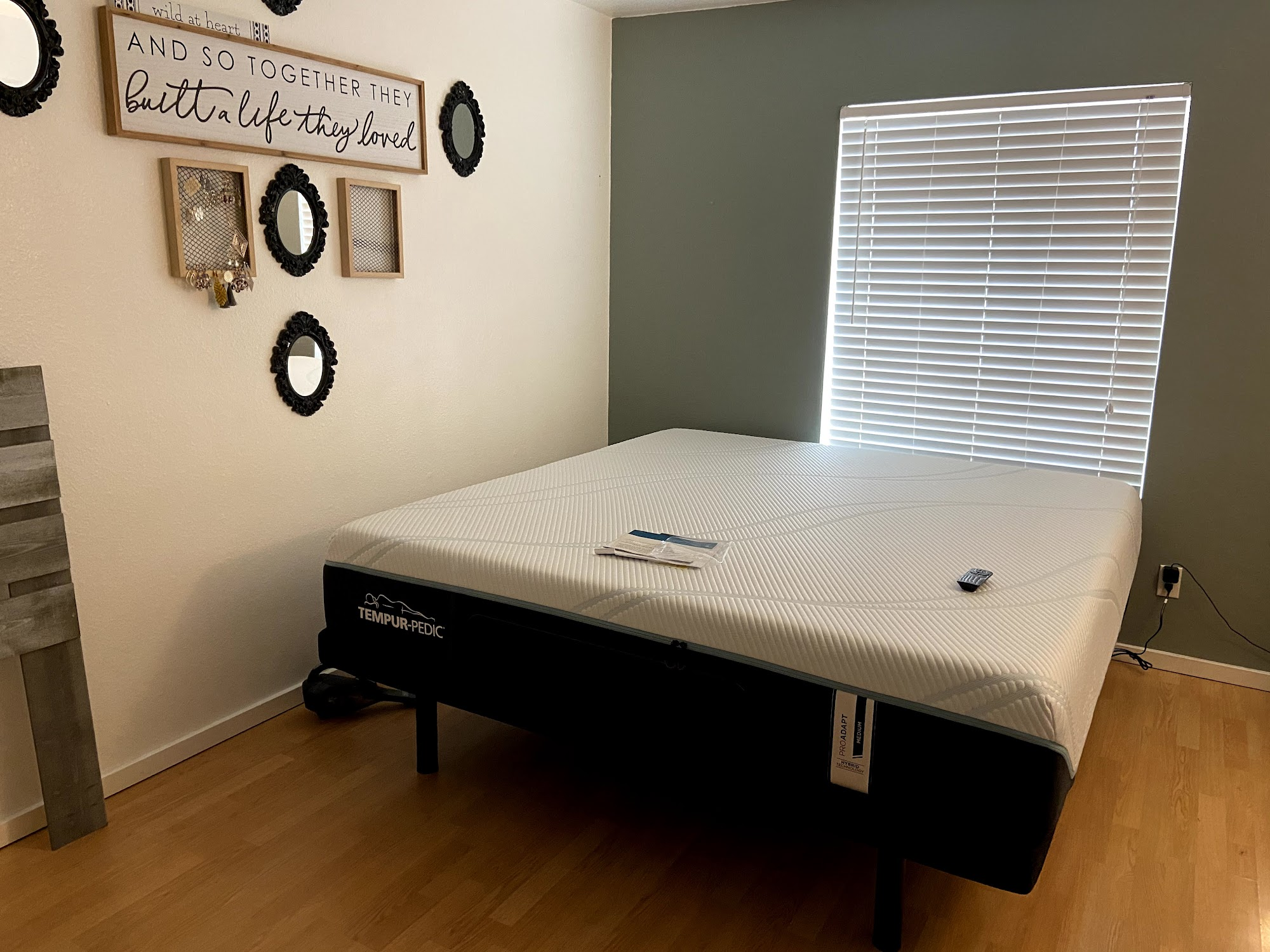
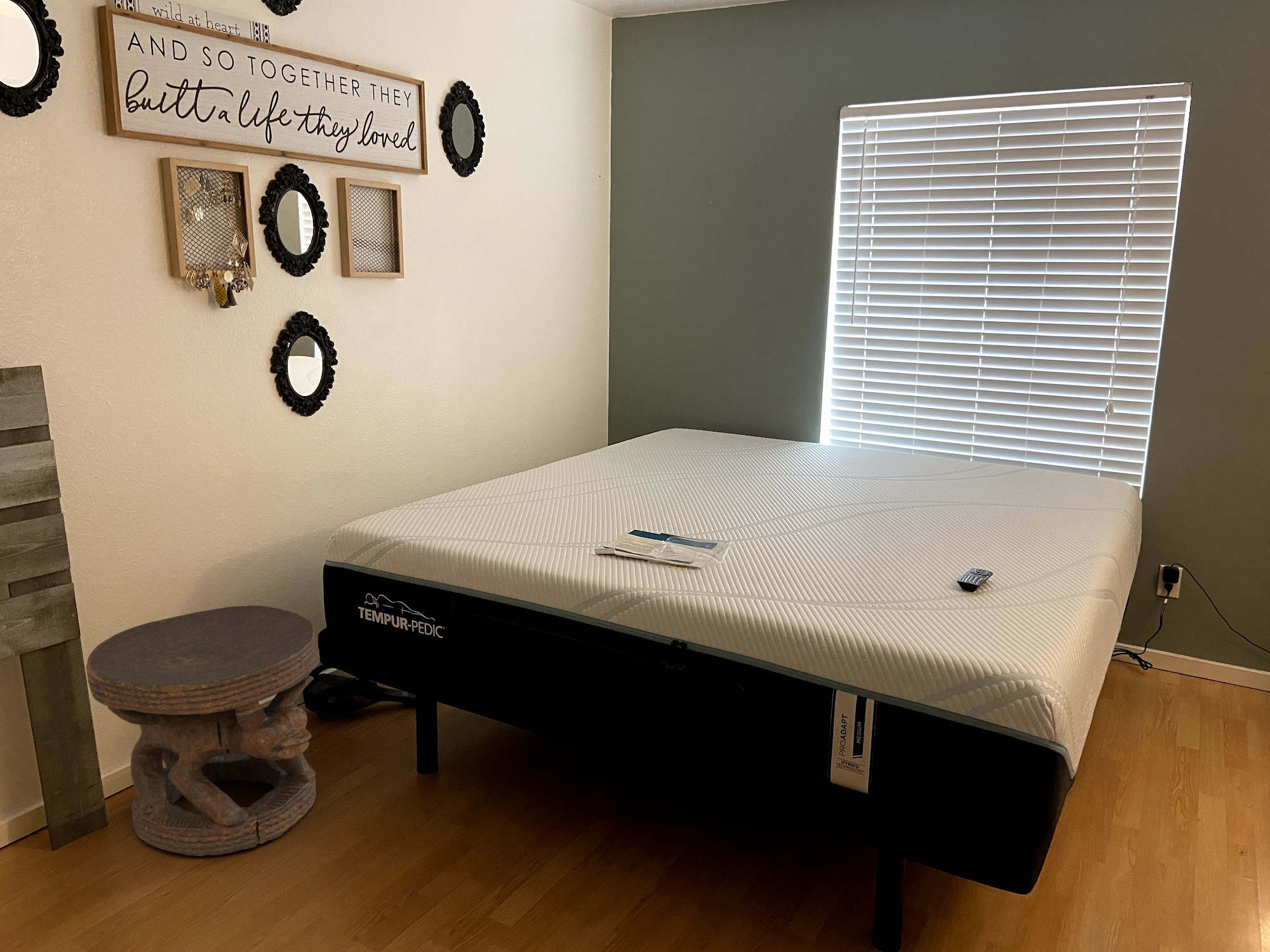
+ carved stool [86,605,321,857]
